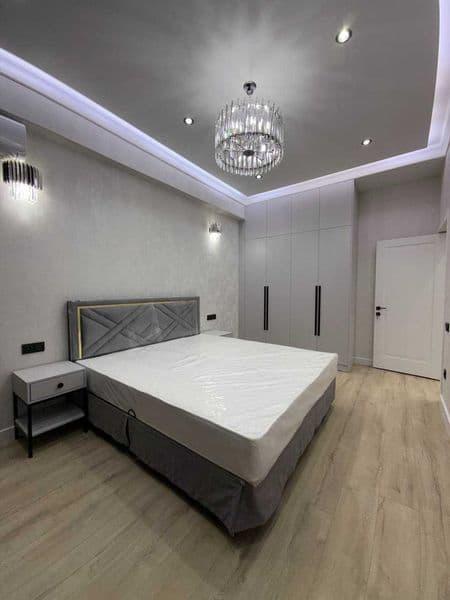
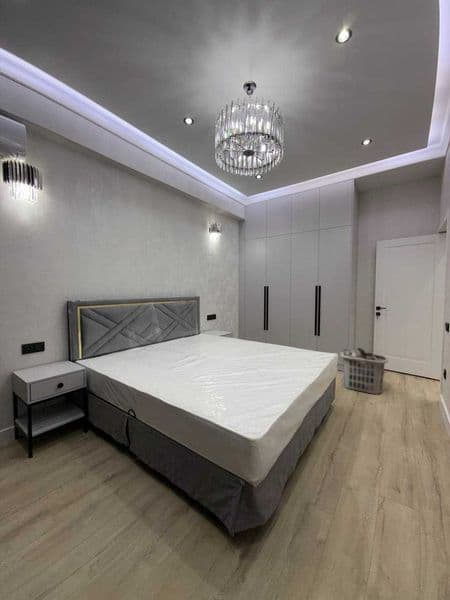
+ clothes hamper [339,347,389,395]
